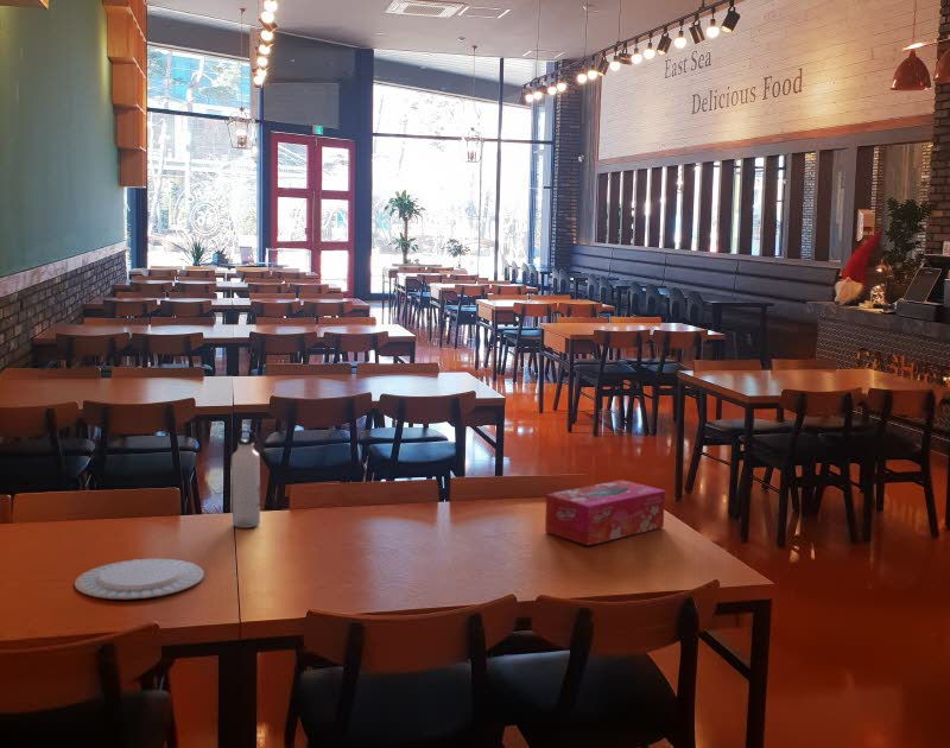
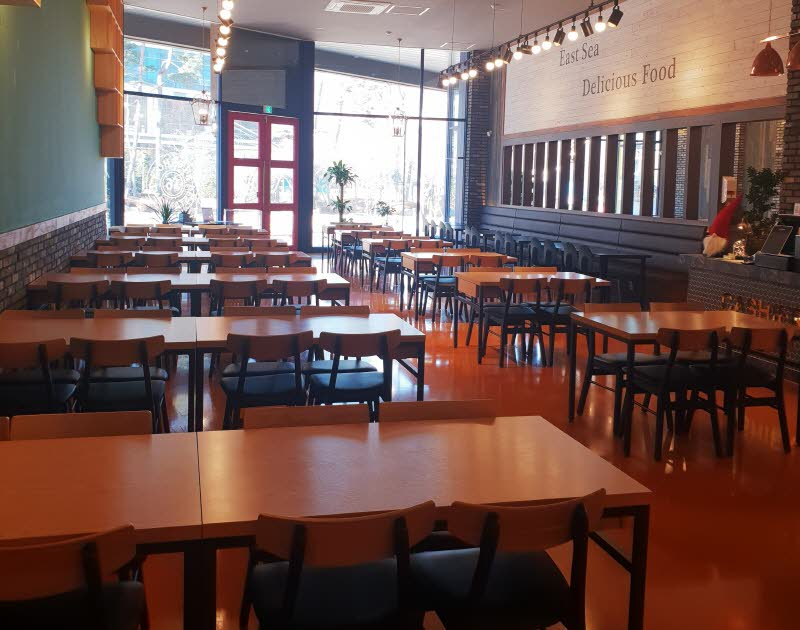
- water bottle [230,429,261,530]
- chinaware [74,558,205,601]
- tissue box [544,478,666,546]
